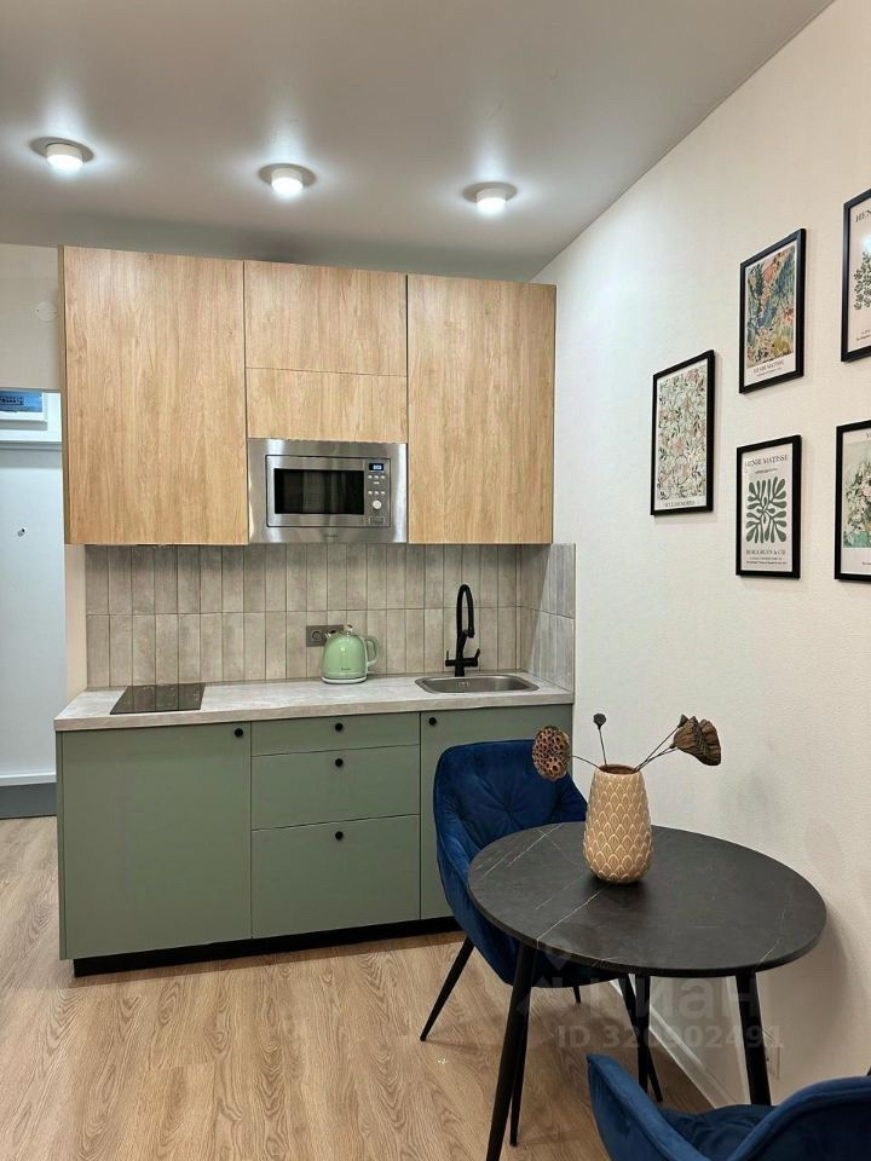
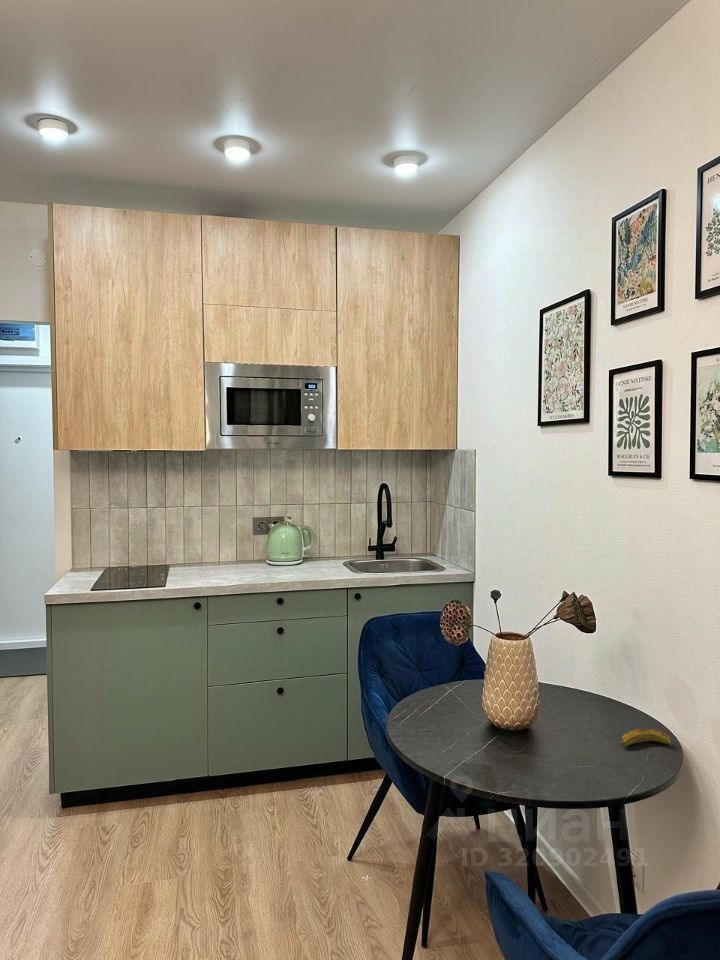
+ banana [620,728,673,747]
